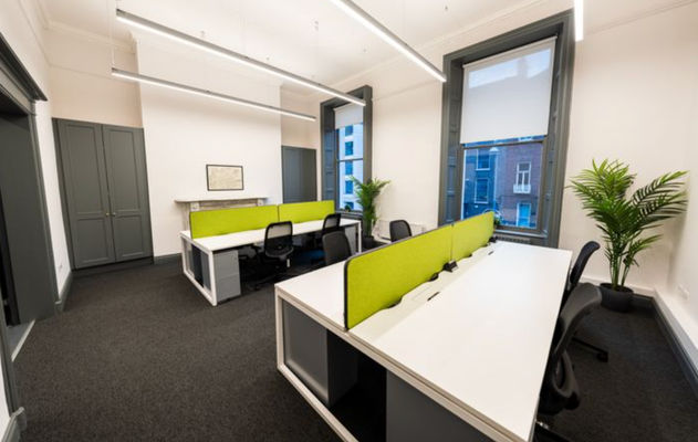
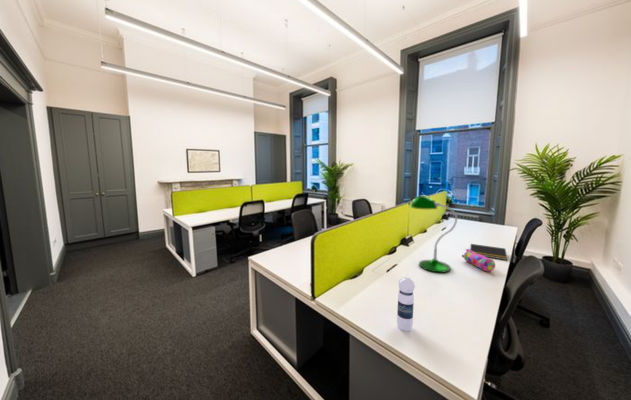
+ pencil case [461,248,496,273]
+ desk lamp [409,194,458,274]
+ water bottle [396,273,415,332]
+ notepad [470,243,508,261]
